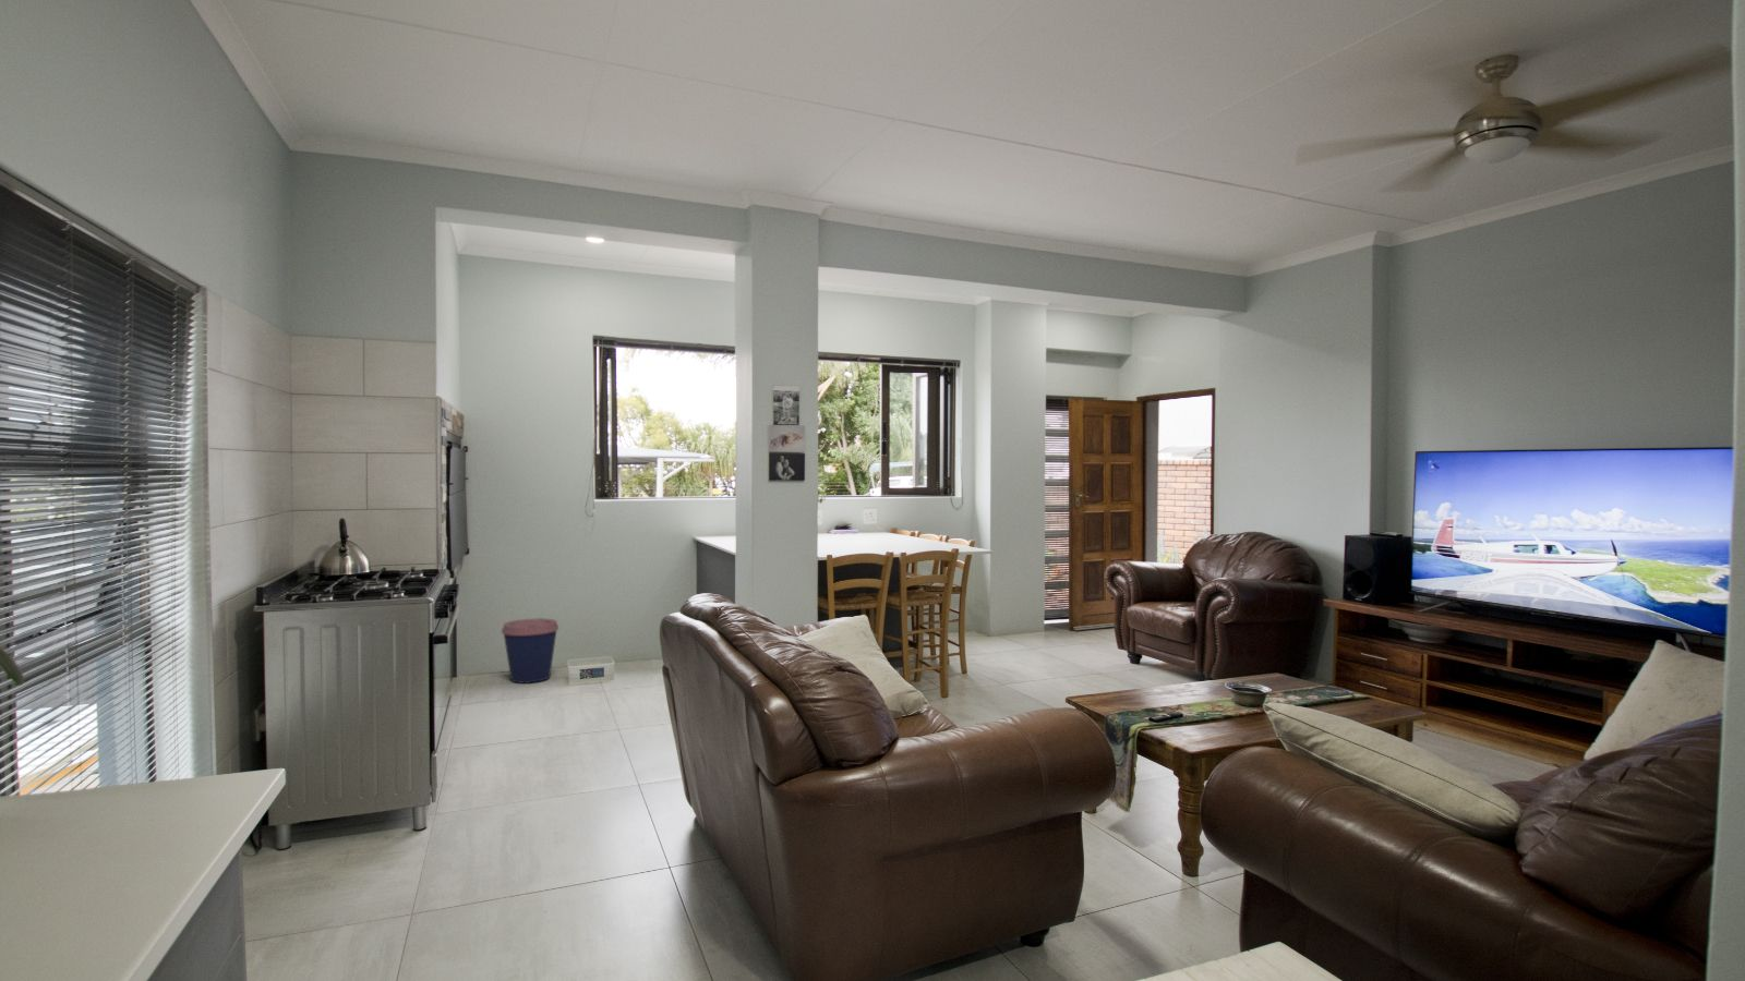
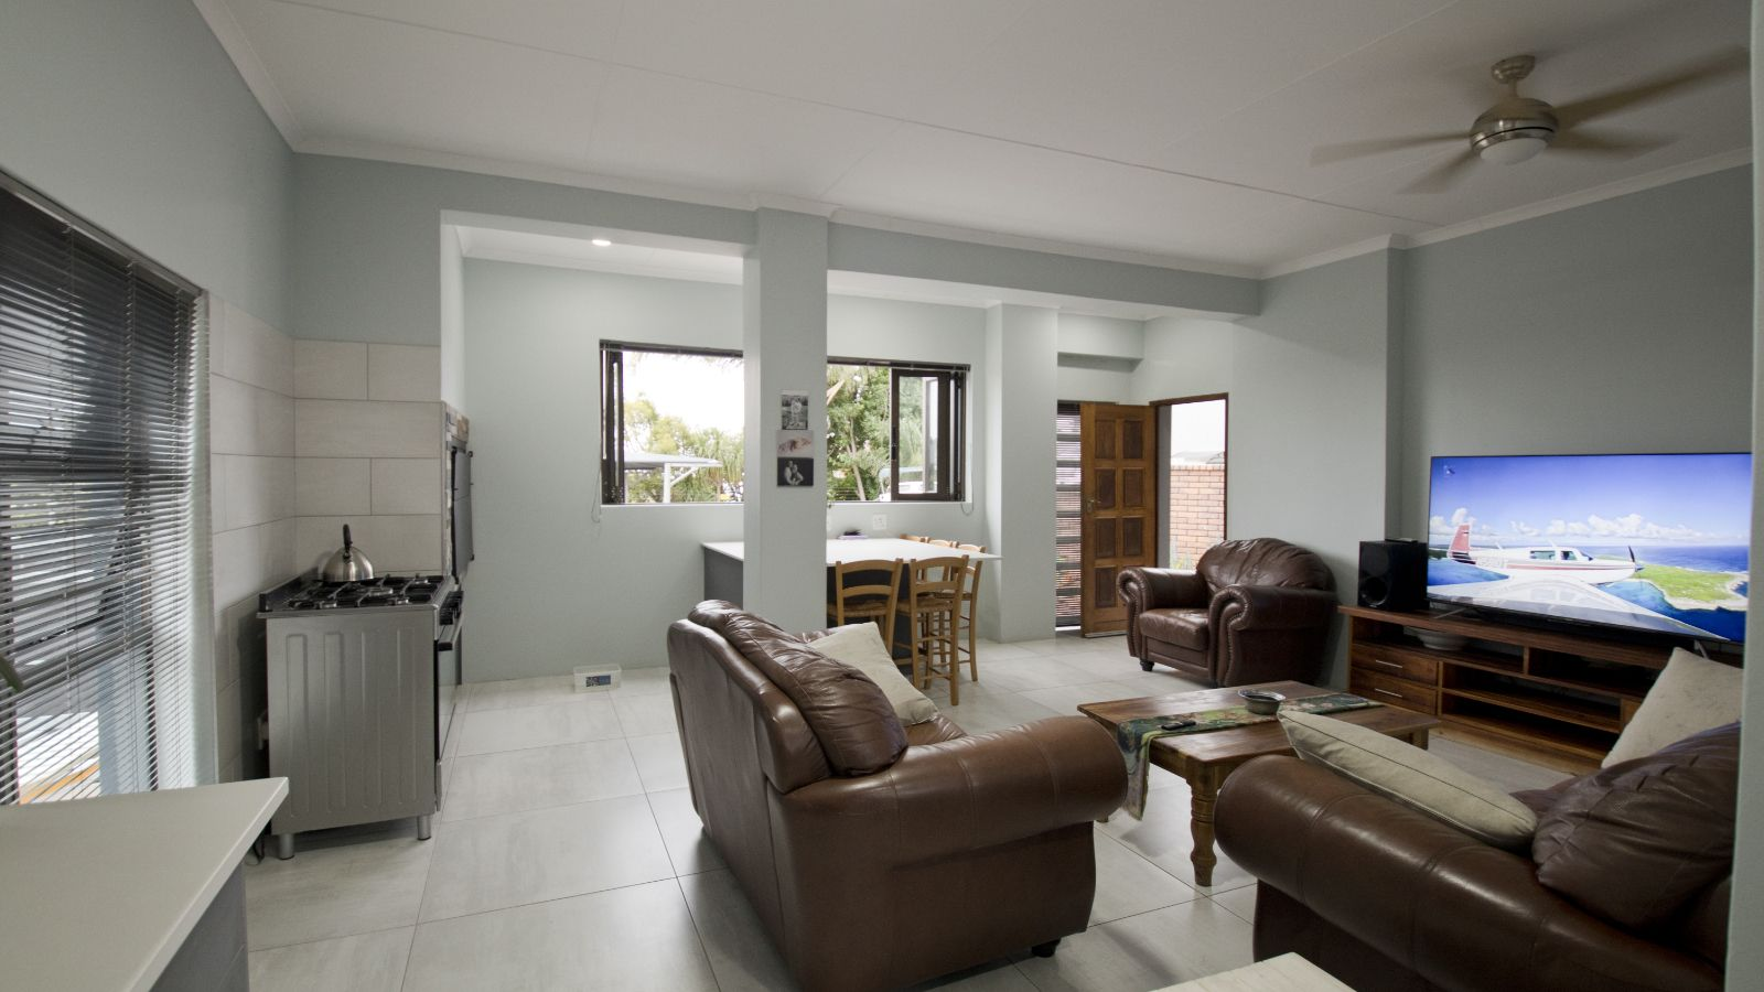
- coffee cup [501,617,560,684]
